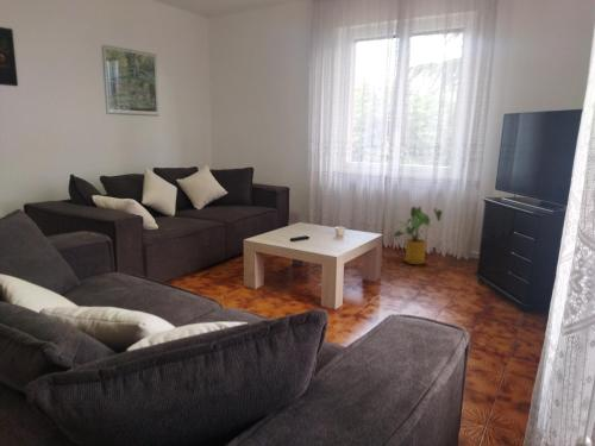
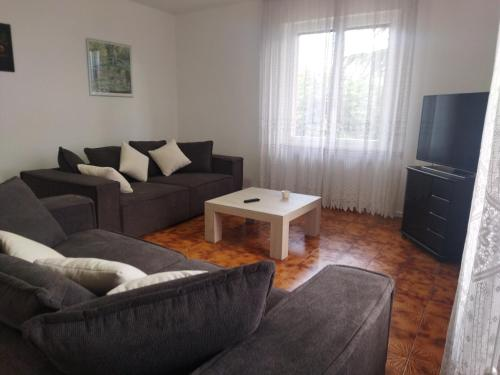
- house plant [390,205,444,265]
